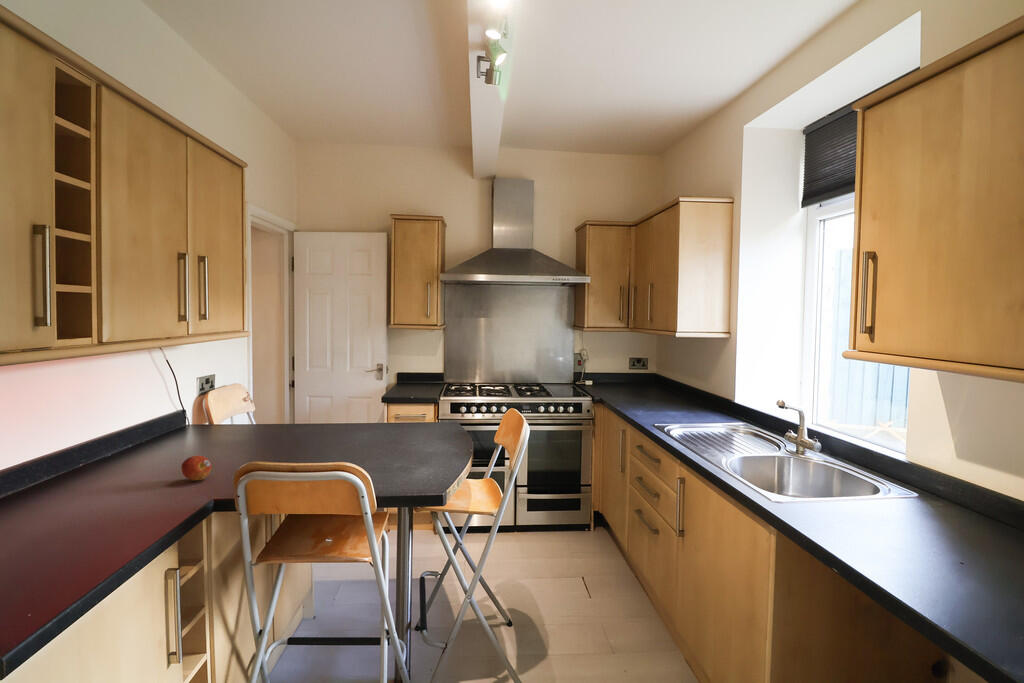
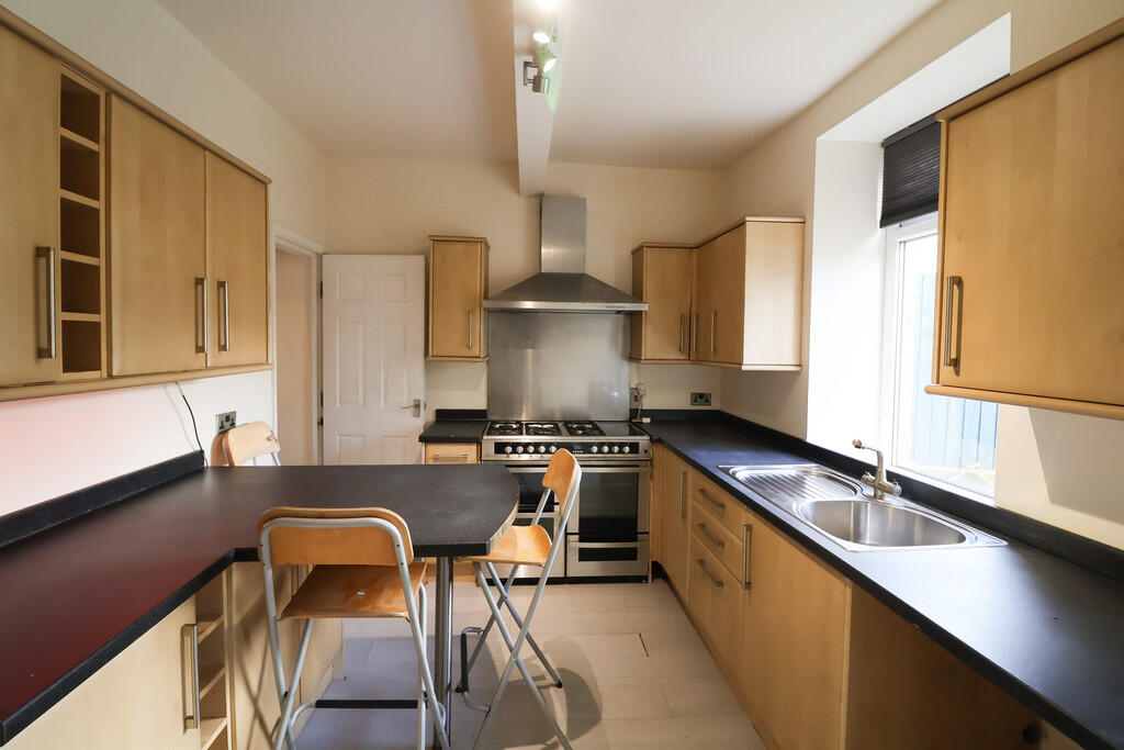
- fruit [180,455,213,481]
